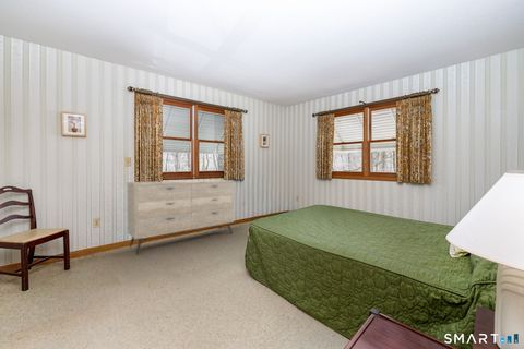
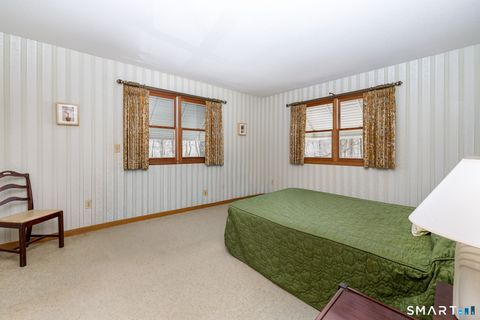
- dresser [126,179,235,255]
